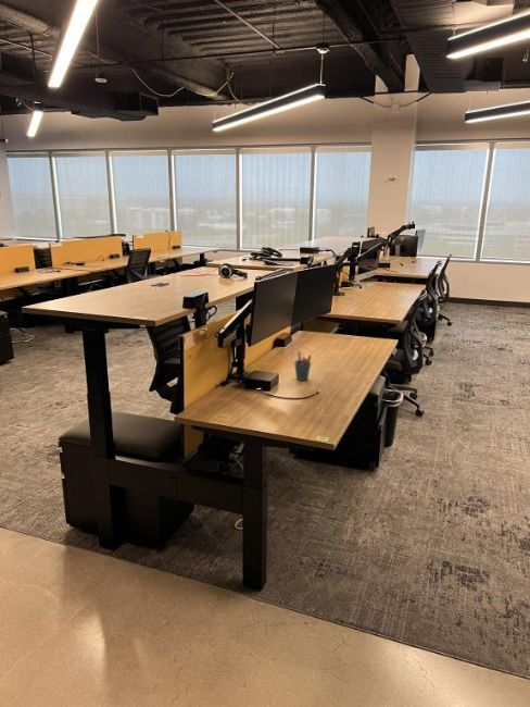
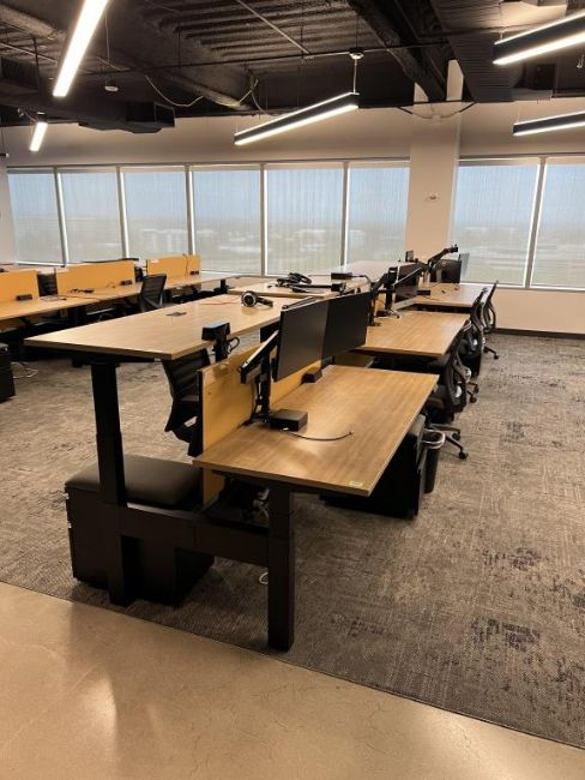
- pen holder [293,350,313,382]
